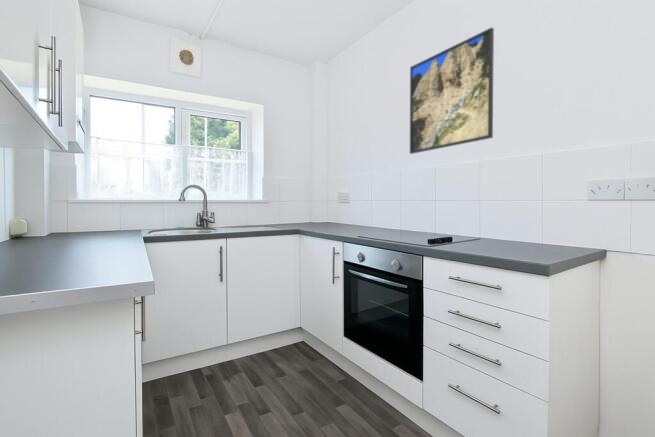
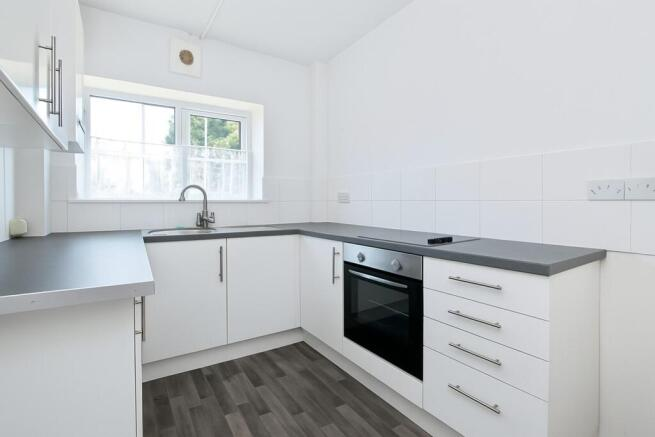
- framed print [409,26,495,155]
